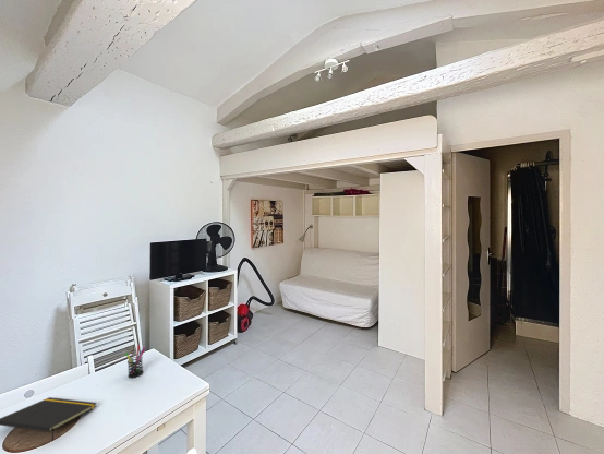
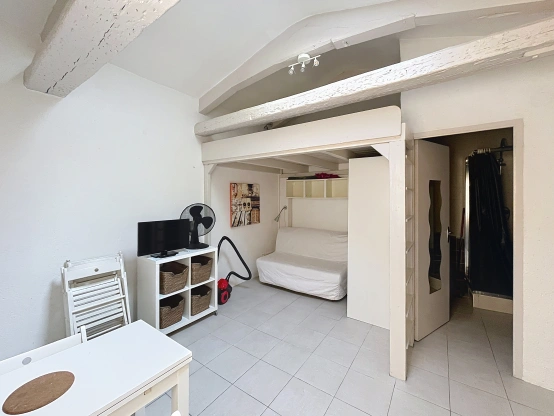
- pen holder [124,344,146,379]
- notepad [0,396,98,442]
